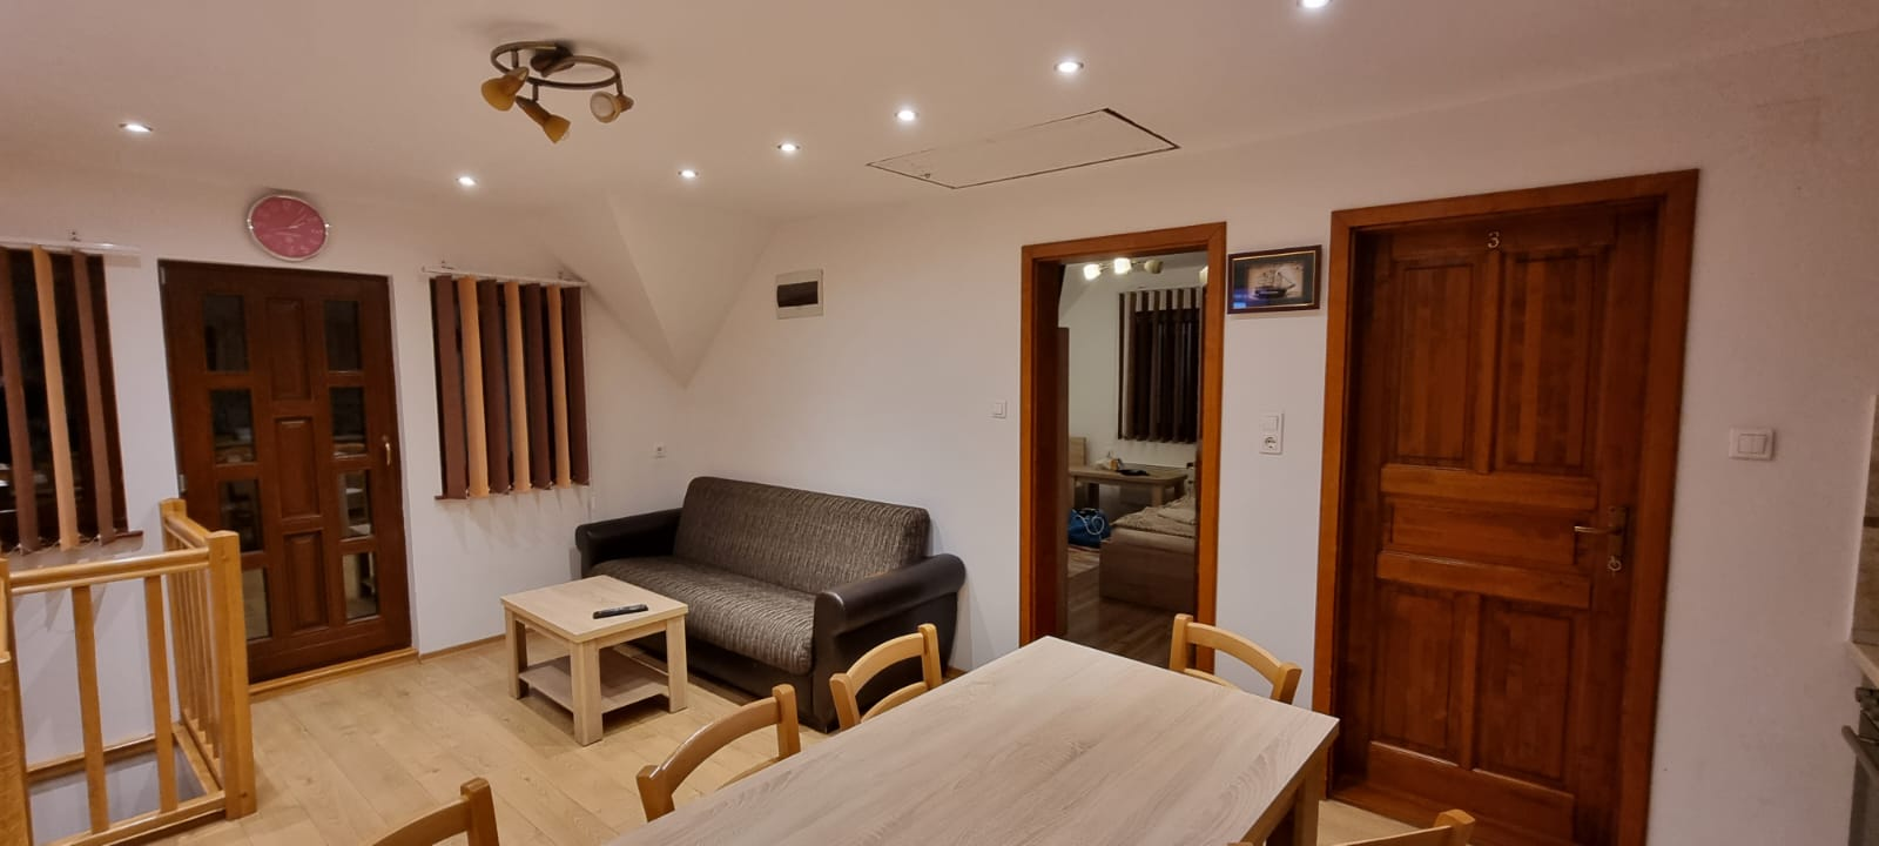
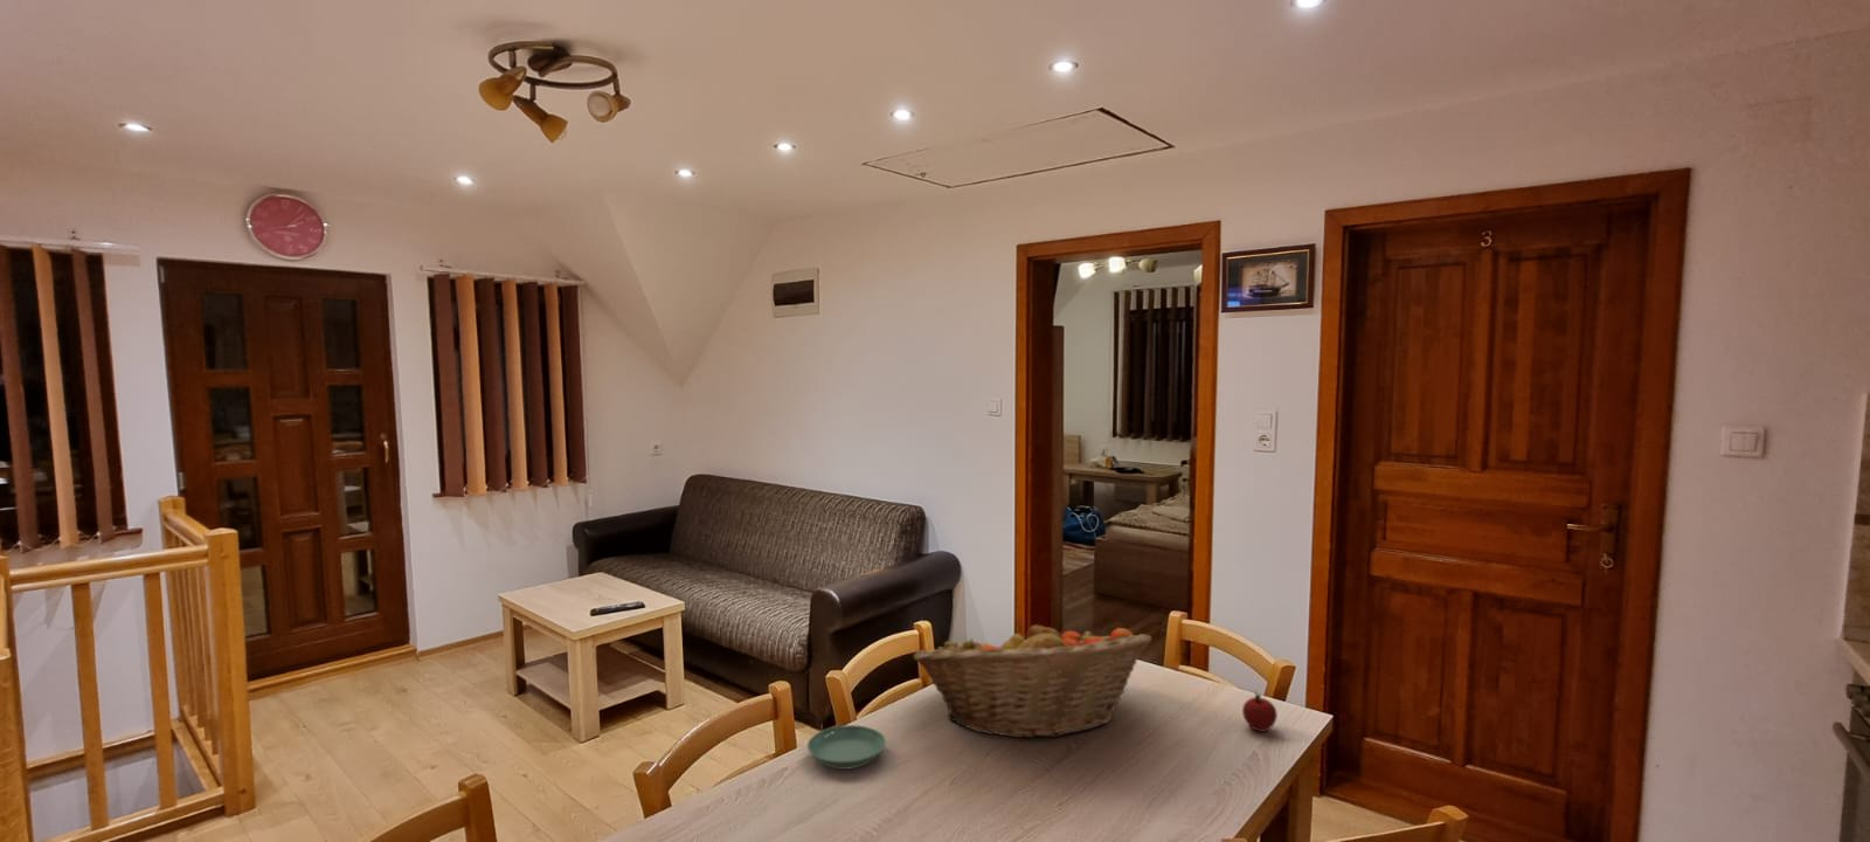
+ saucer [806,724,887,770]
+ fruit basket [911,619,1152,739]
+ apple [1241,691,1278,733]
